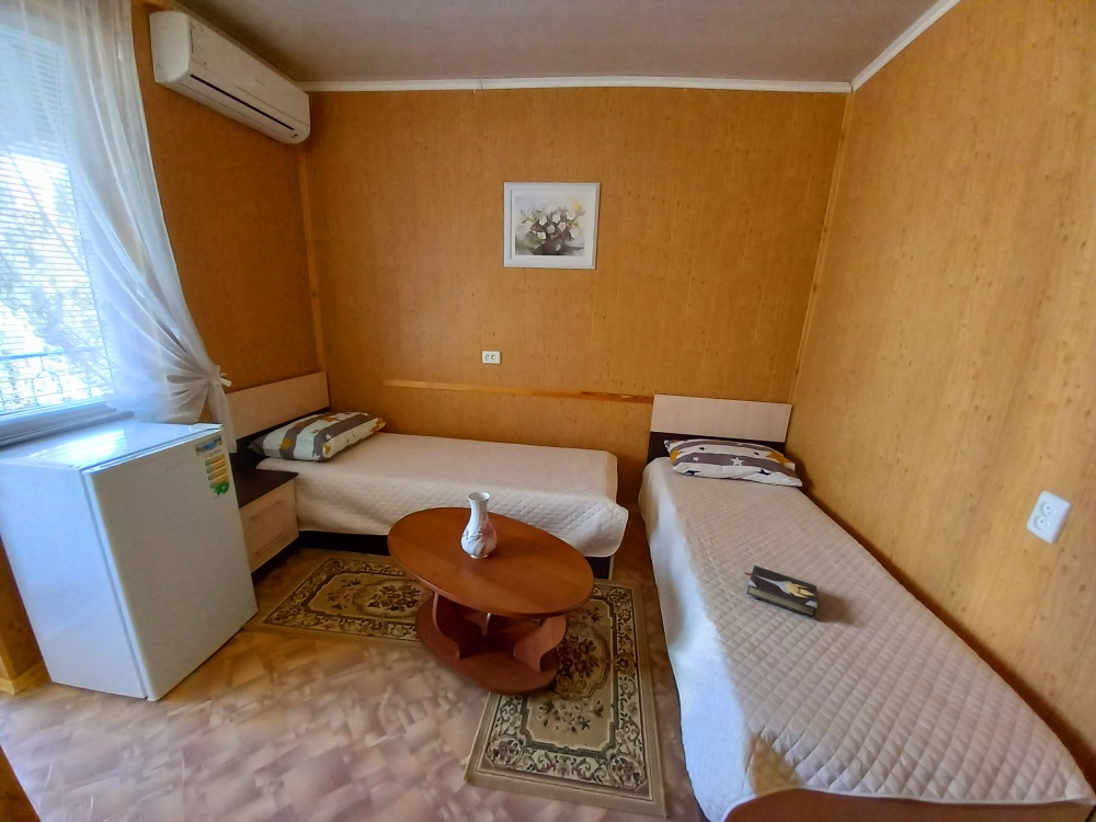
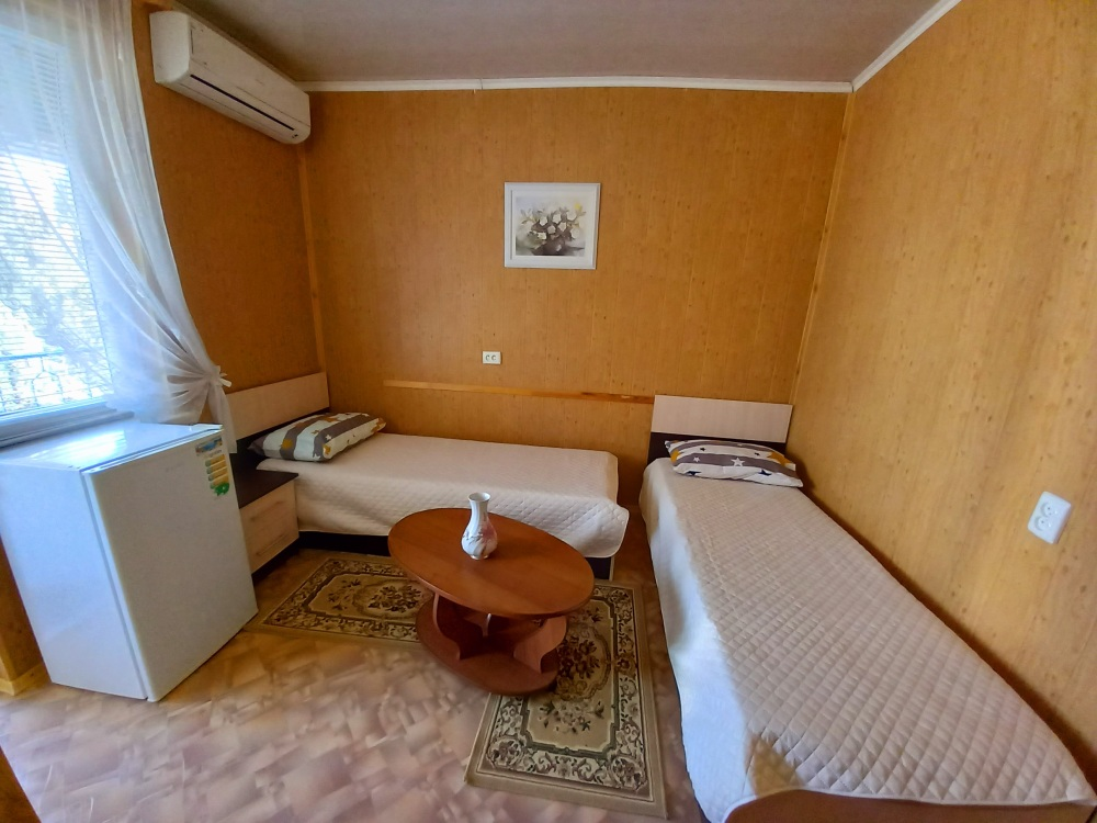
- hardback book [743,564,820,620]
